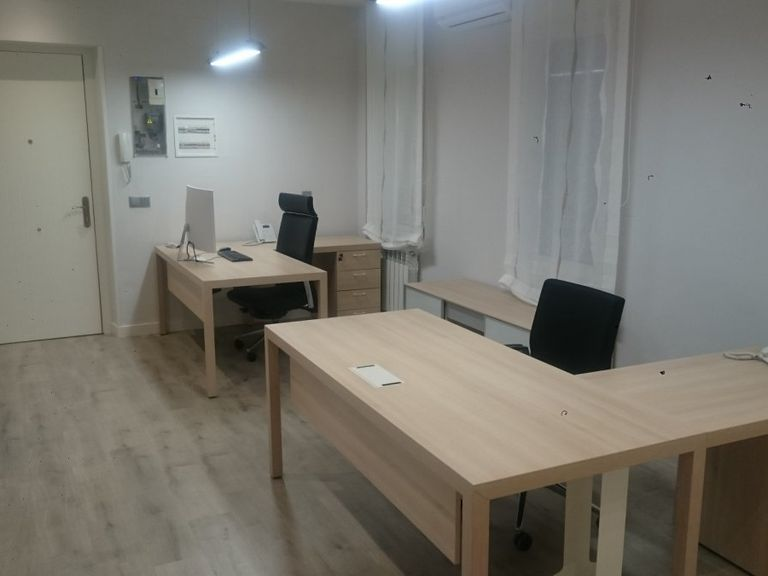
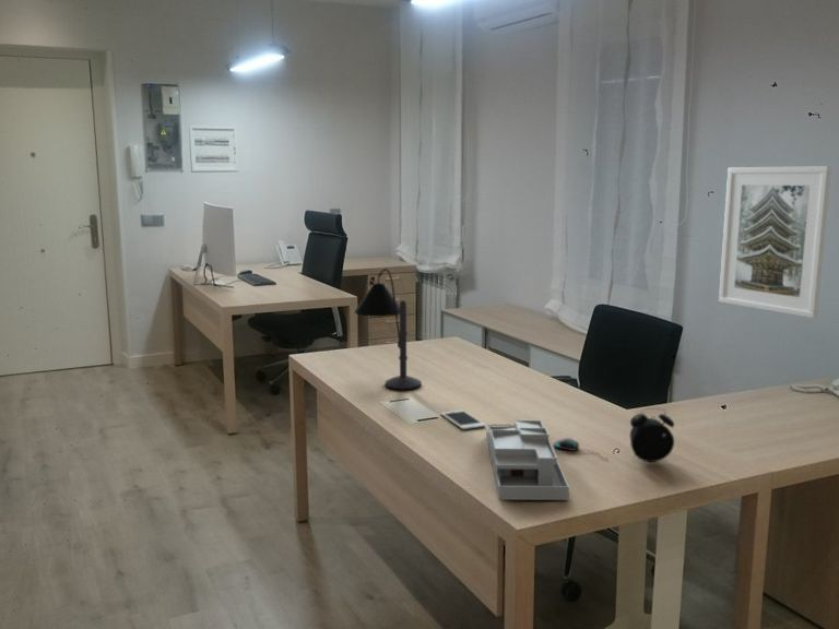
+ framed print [718,165,832,319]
+ mouse [553,437,607,460]
+ desk organizer [485,419,570,501]
+ alarm clock [629,406,675,463]
+ desk lamp [354,268,423,390]
+ cell phone [440,410,486,430]
